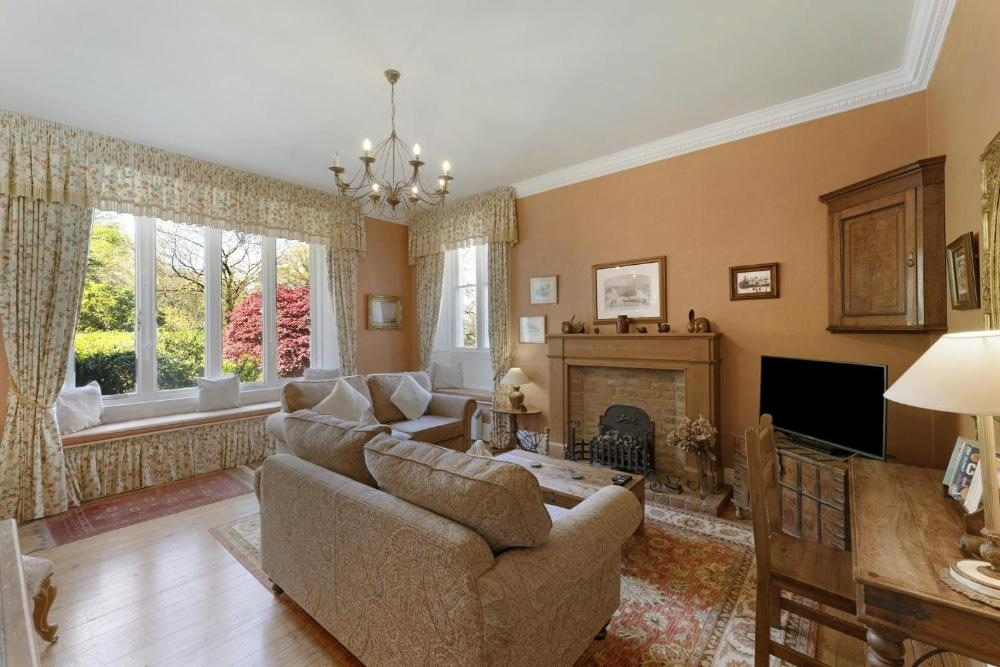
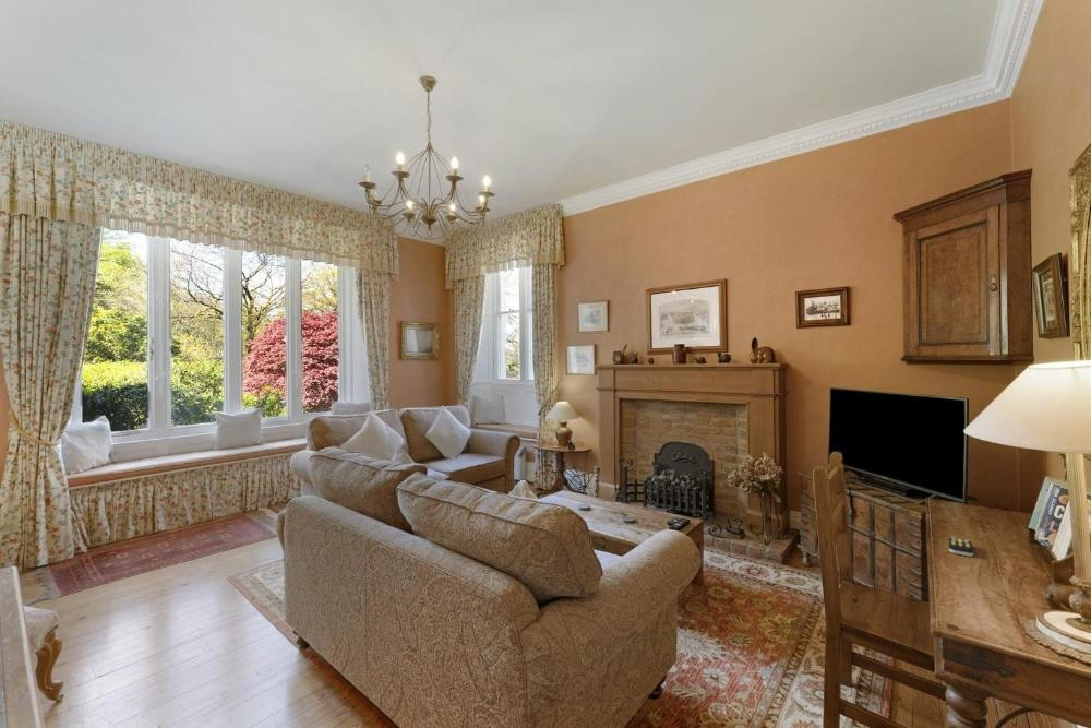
+ remote control [948,536,974,558]
